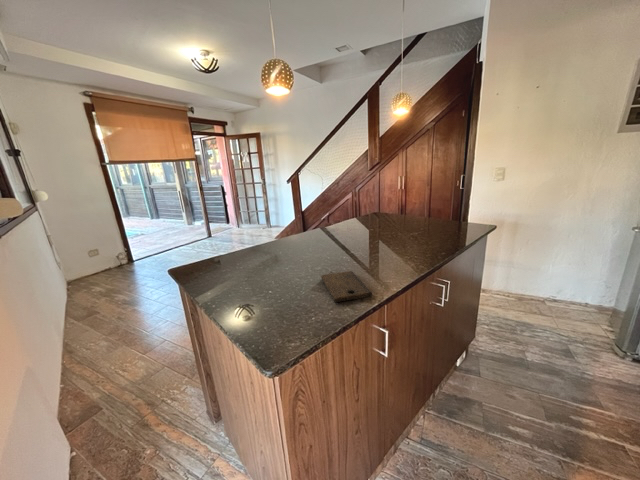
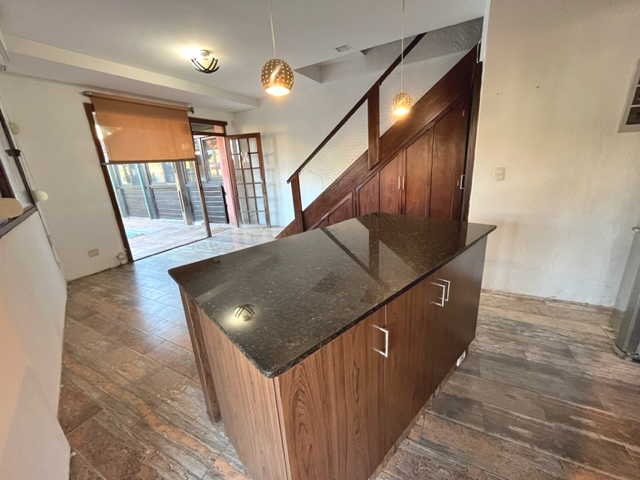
- cutting board [320,270,373,303]
